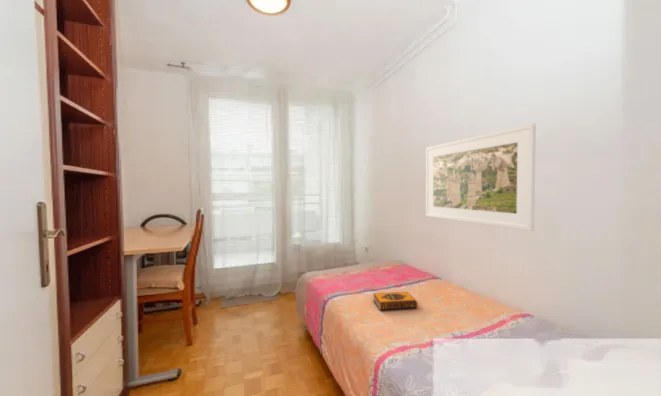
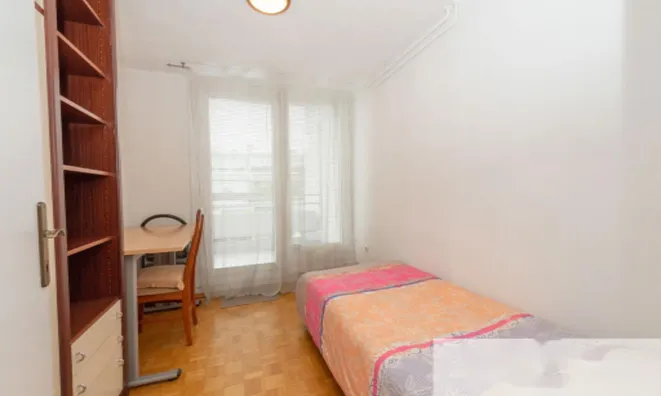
- hardback book [372,291,419,311]
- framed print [425,122,537,232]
